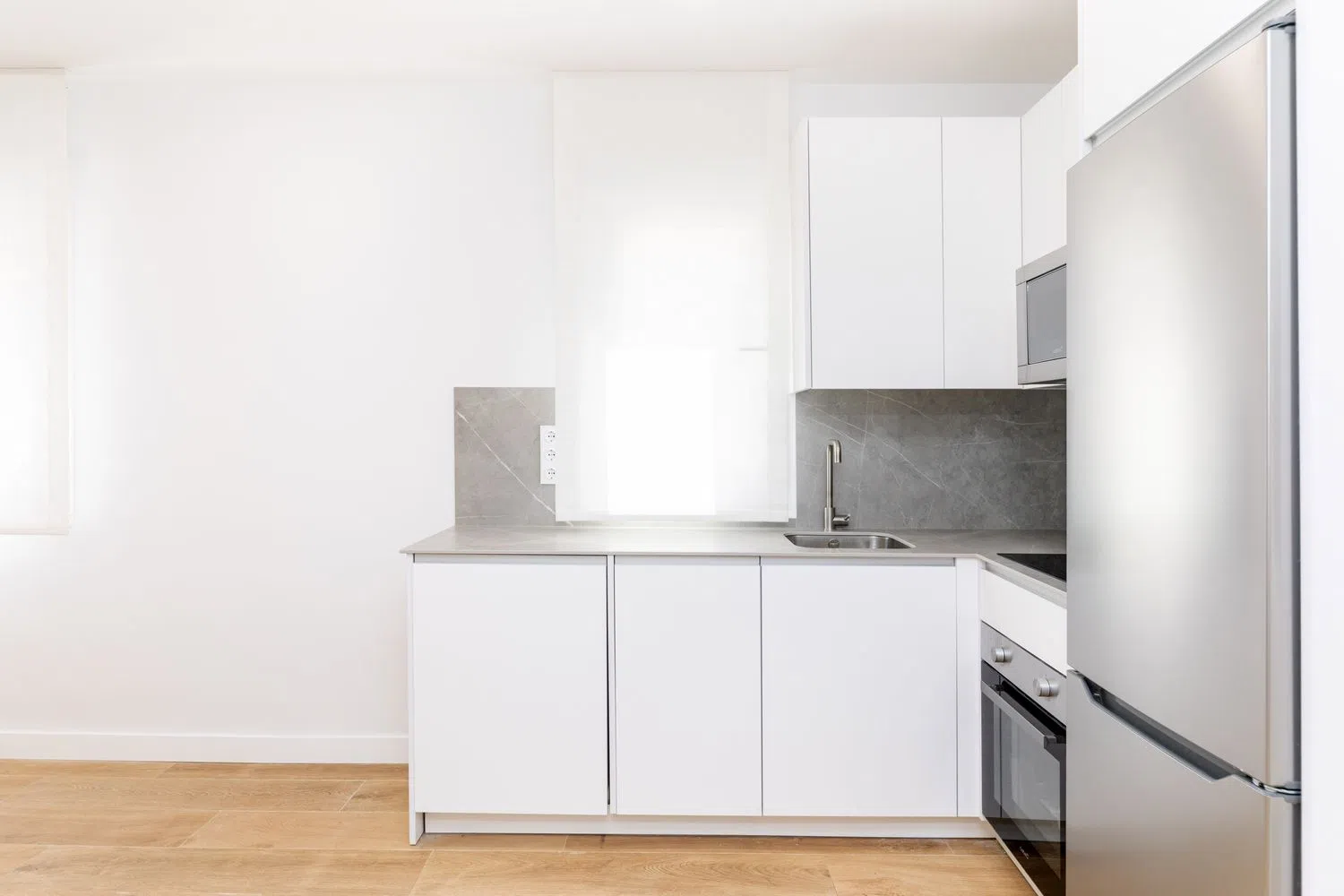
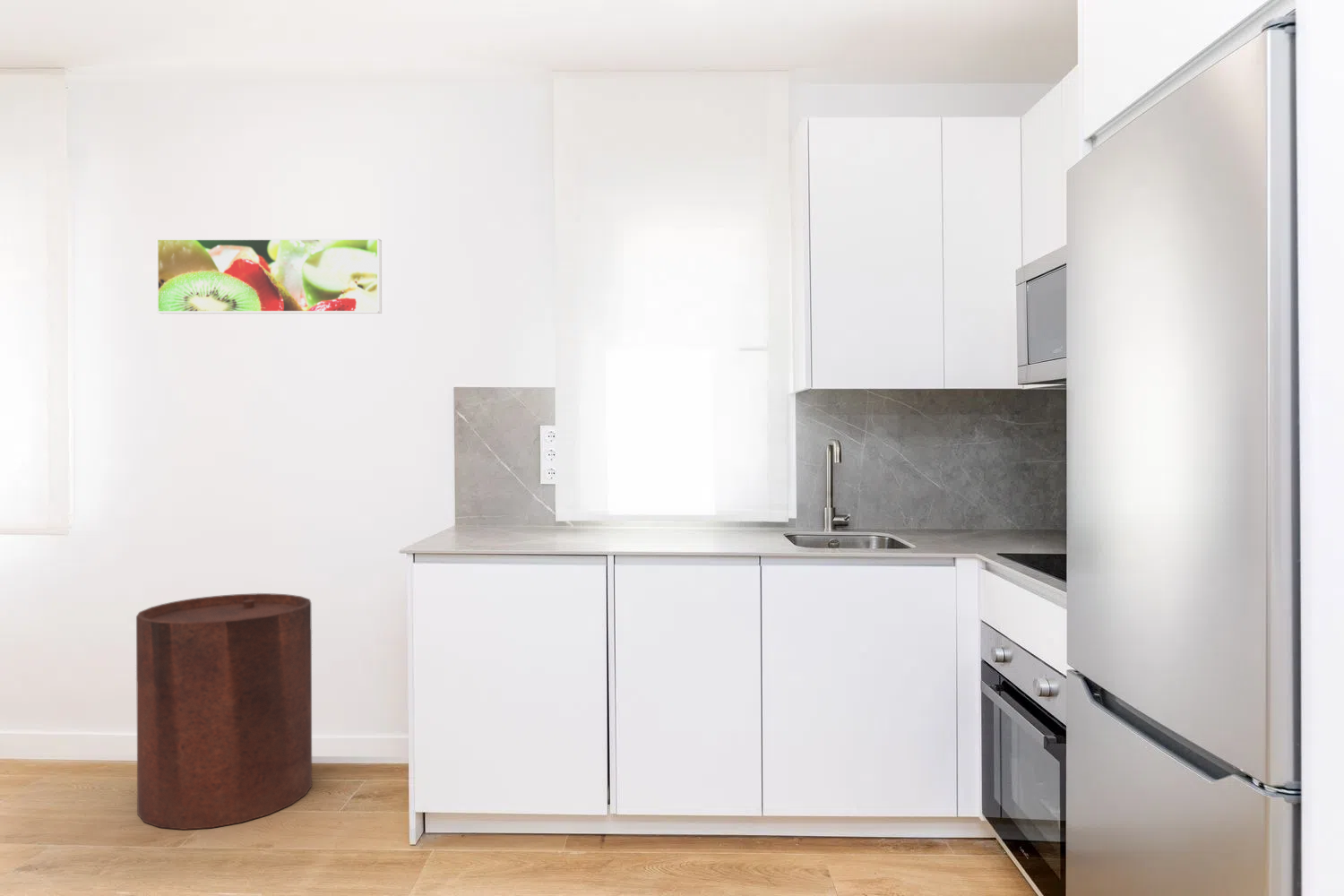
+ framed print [156,237,383,314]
+ trash can [135,592,313,831]
